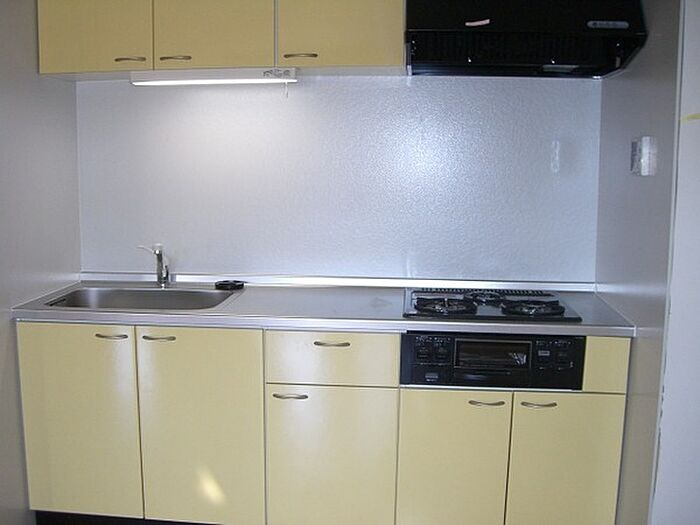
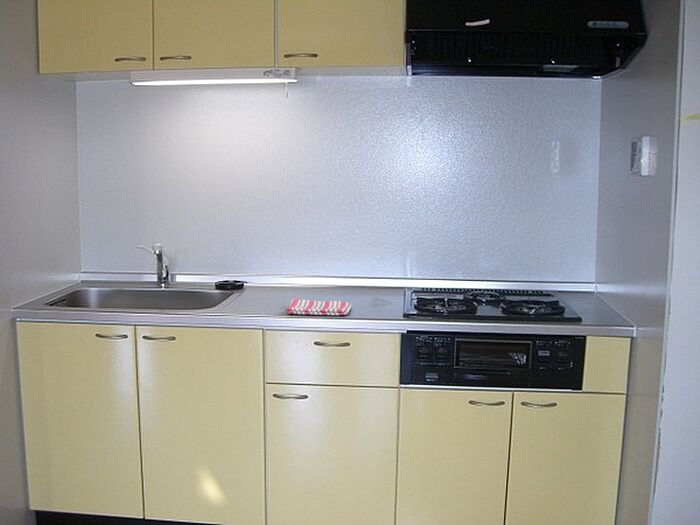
+ dish towel [285,297,352,316]
